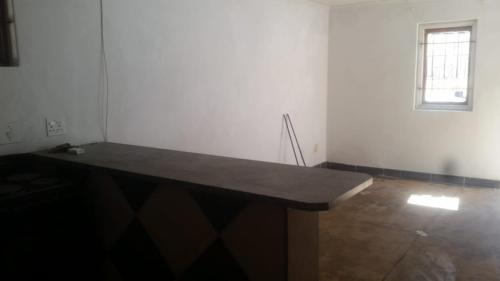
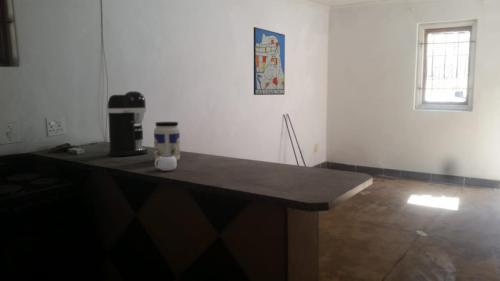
+ jar [153,121,181,162]
+ wall art [253,26,286,96]
+ mug [152,148,178,172]
+ coffee maker [106,90,149,157]
